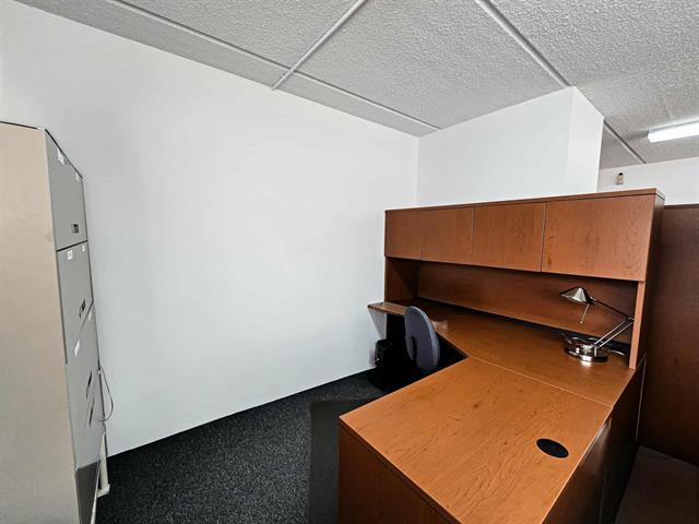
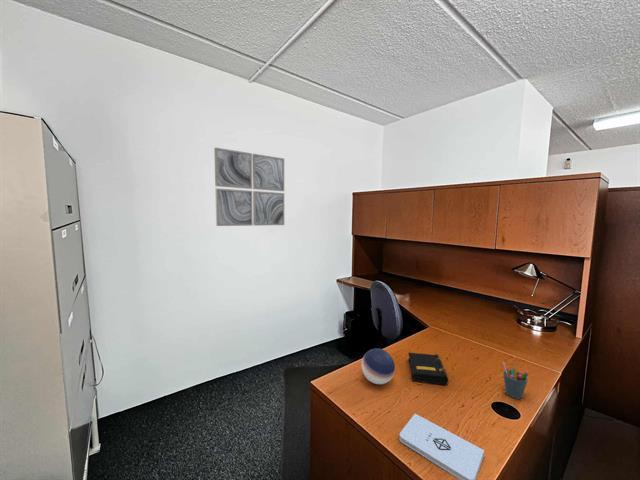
+ speaker [361,347,396,385]
+ notepad [399,413,485,480]
+ book [407,352,450,386]
+ pen holder [502,361,530,400]
+ wall art [213,146,285,227]
